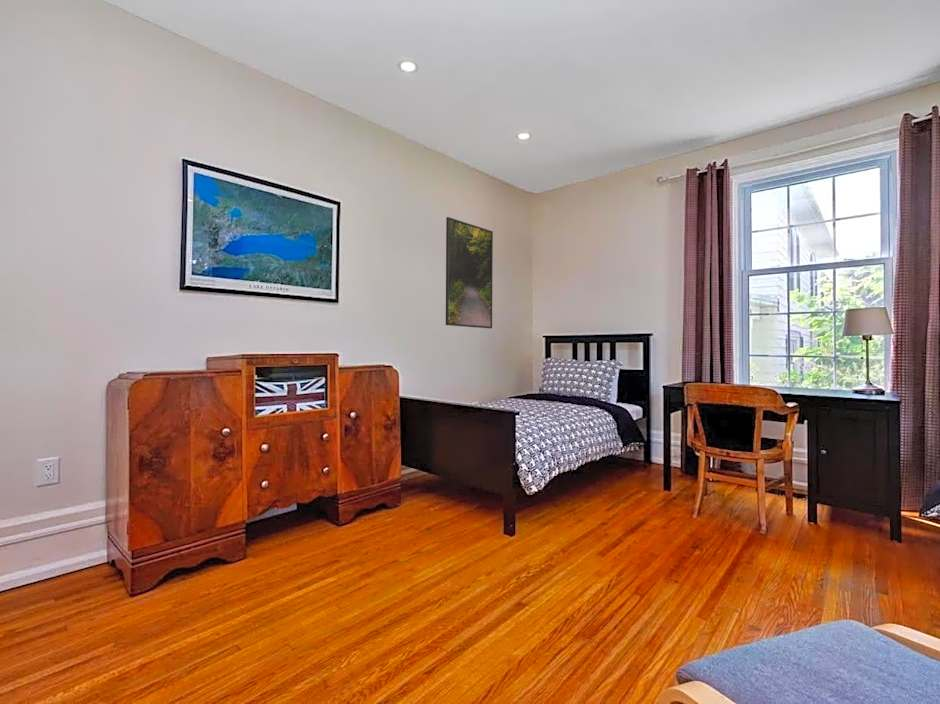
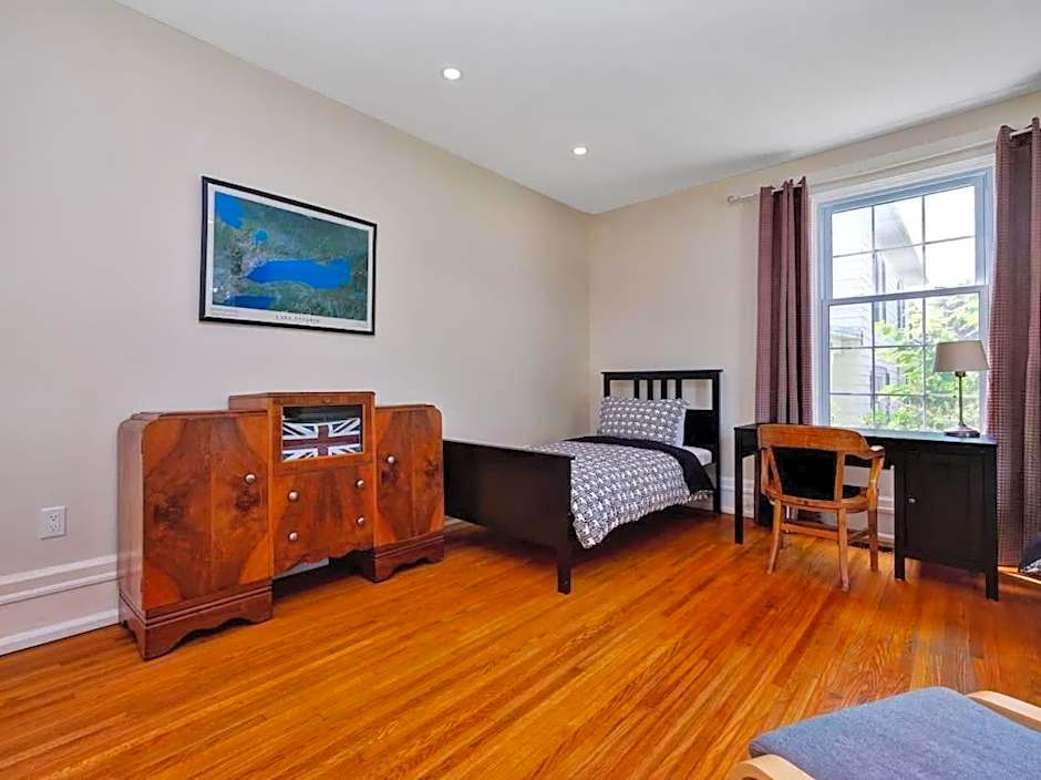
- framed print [445,216,494,329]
